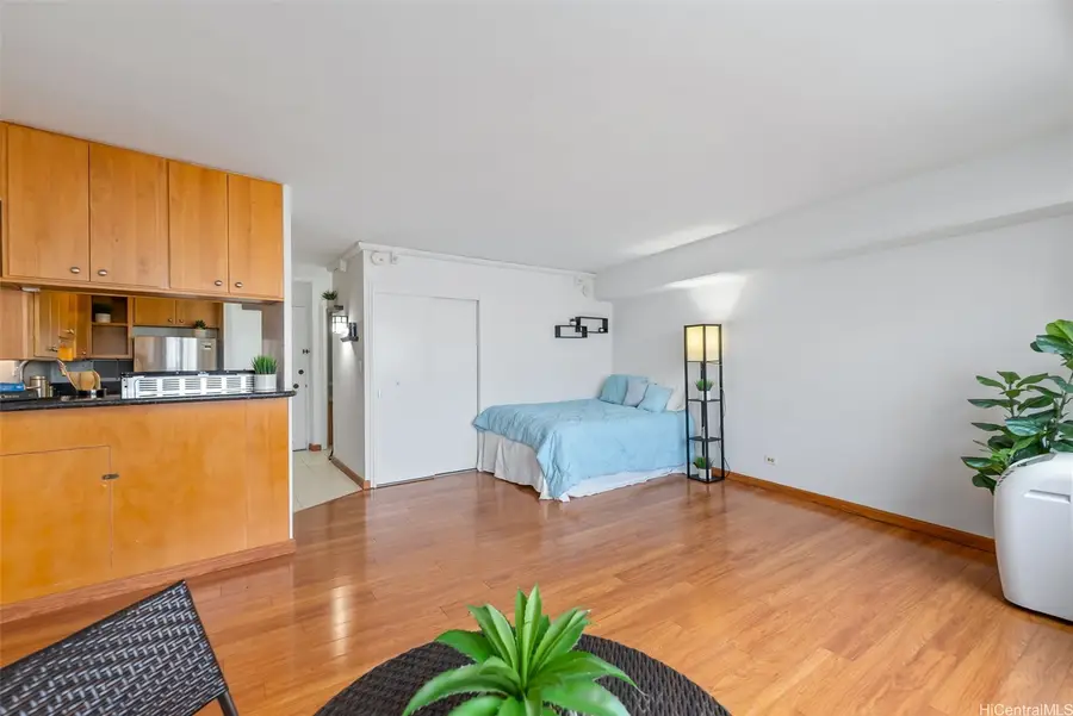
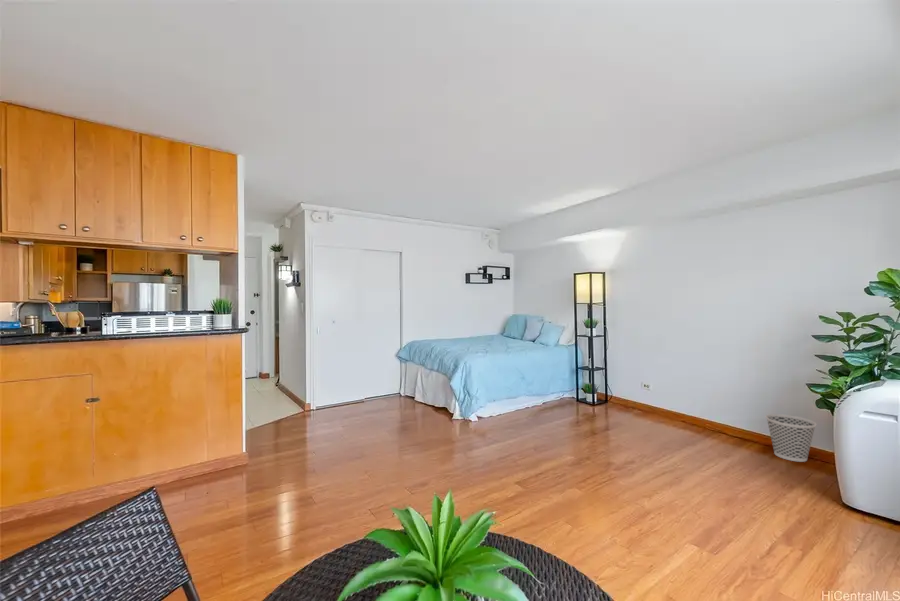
+ wastebasket [765,413,817,463]
